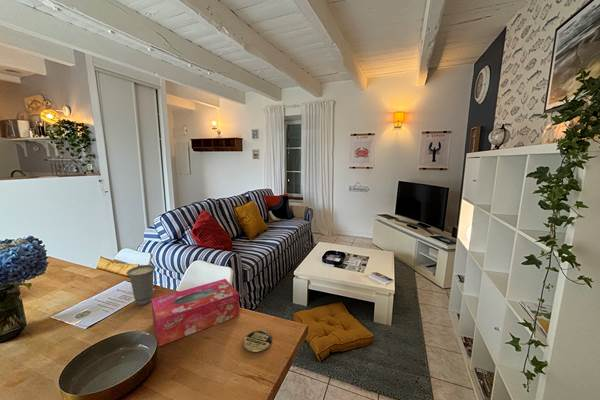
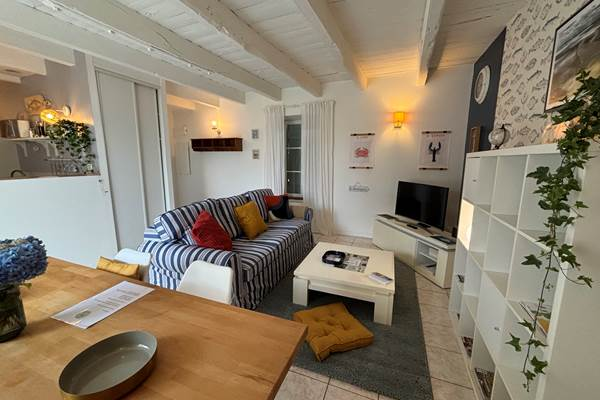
- cup [126,264,157,306]
- tissue box [151,278,240,347]
- coaster [242,330,273,353]
